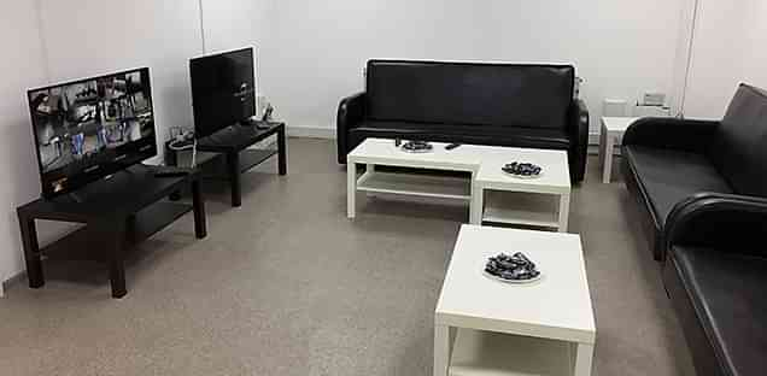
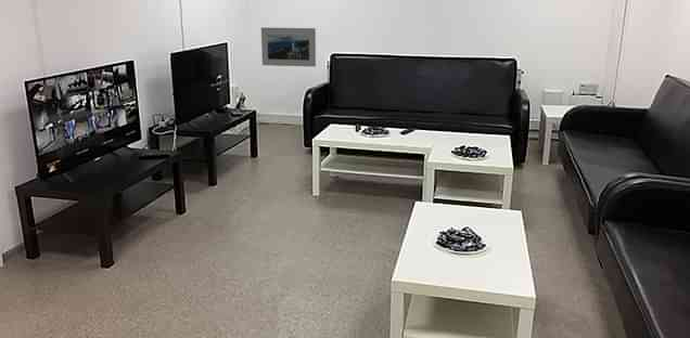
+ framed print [260,26,317,68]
